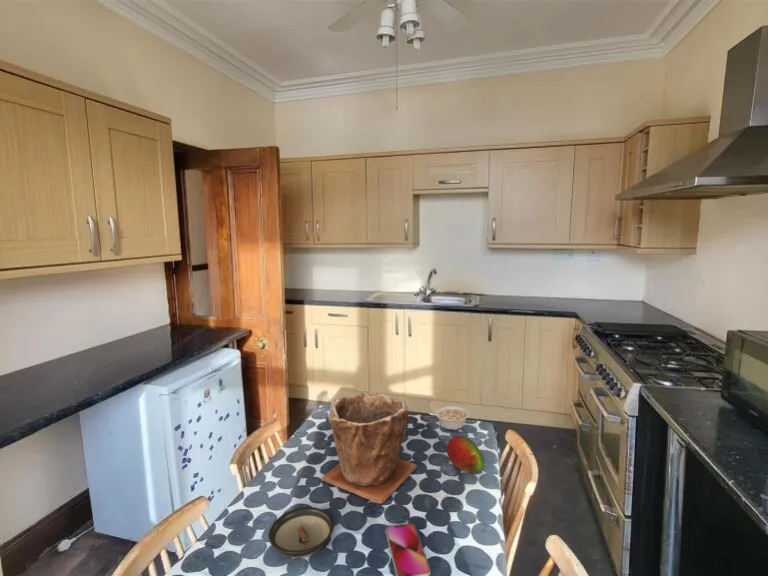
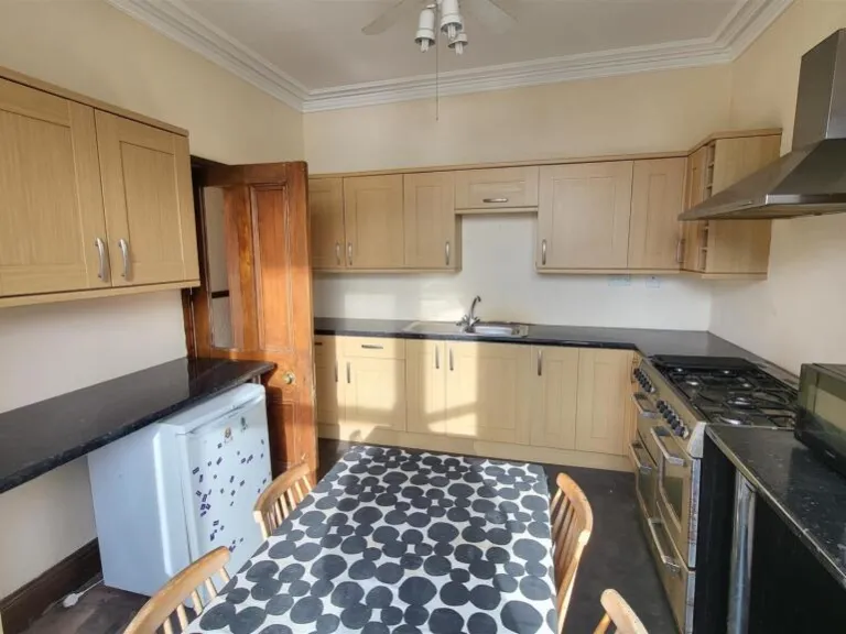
- legume [428,405,471,431]
- saucer [268,506,336,559]
- fruit [446,435,485,474]
- smartphone [384,522,431,576]
- plant pot [320,391,418,505]
